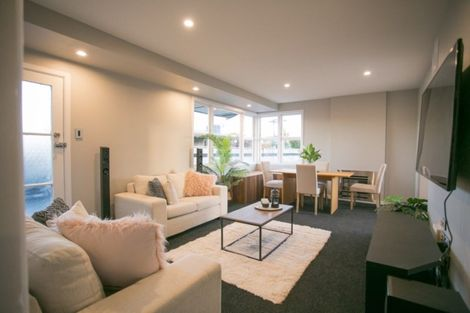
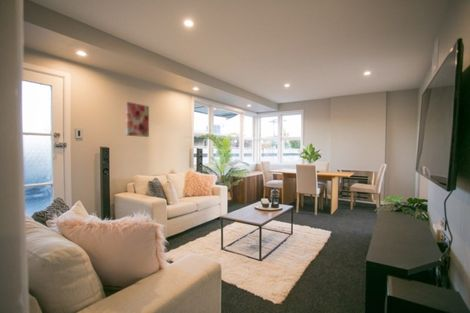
+ wall art [125,101,150,138]
